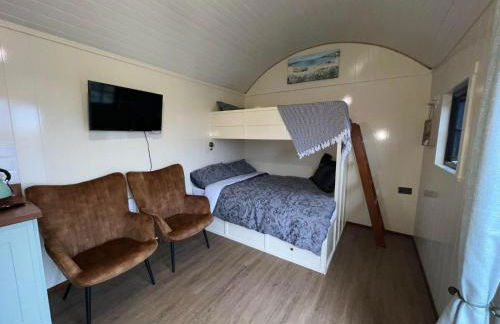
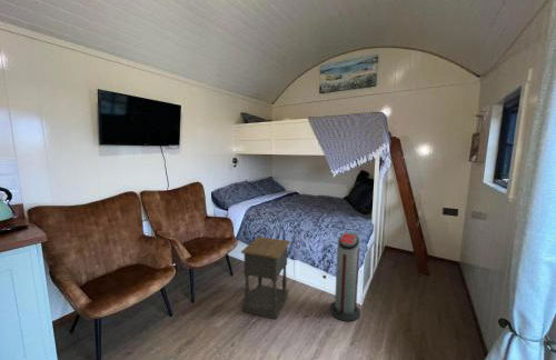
+ air purifier [329,231,361,322]
+ nightstand [240,236,291,320]
